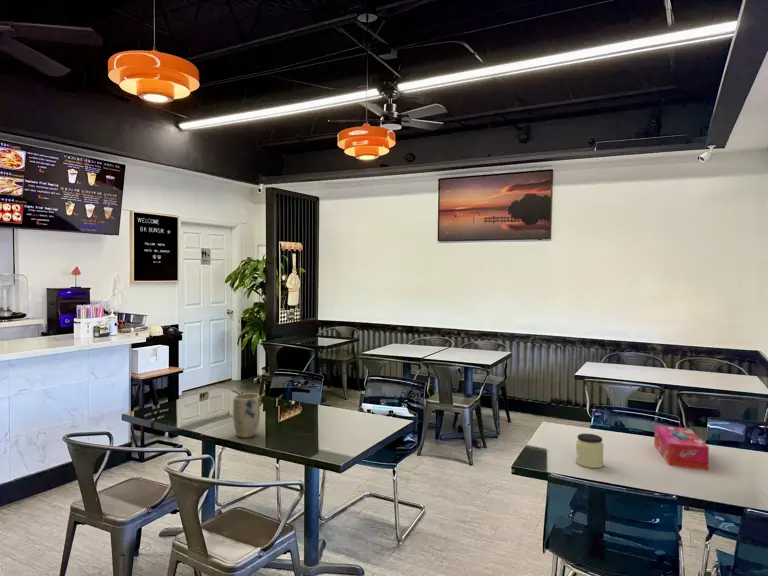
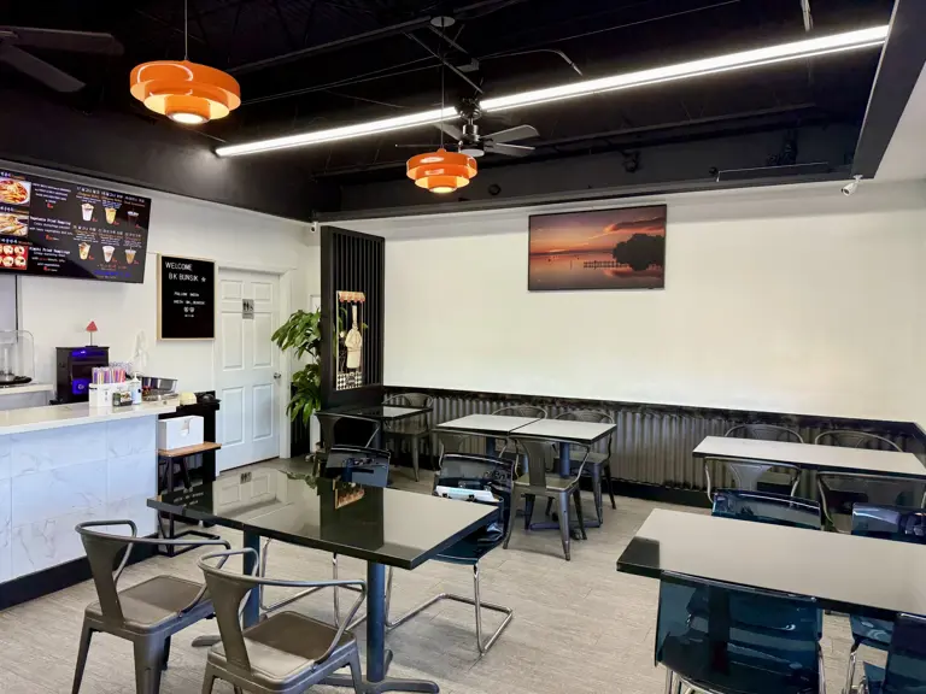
- plant pot [232,393,261,439]
- tissue box [653,424,710,471]
- jar [575,433,605,469]
